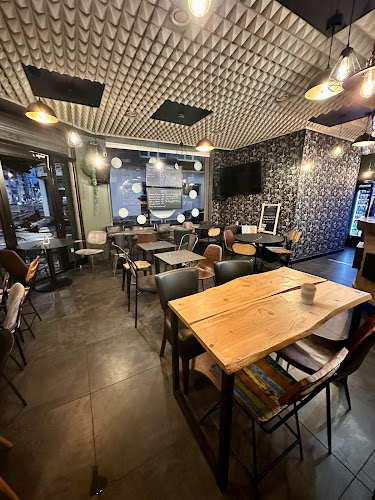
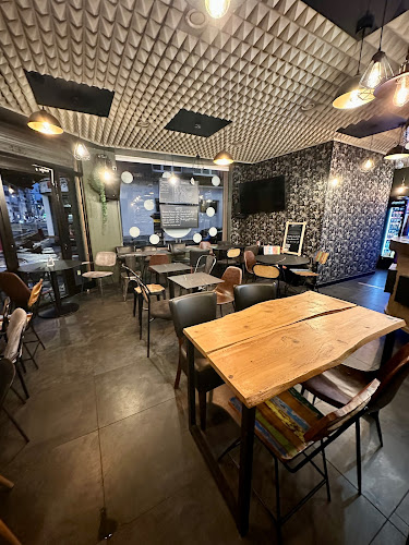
- coffee cup [300,282,318,306]
